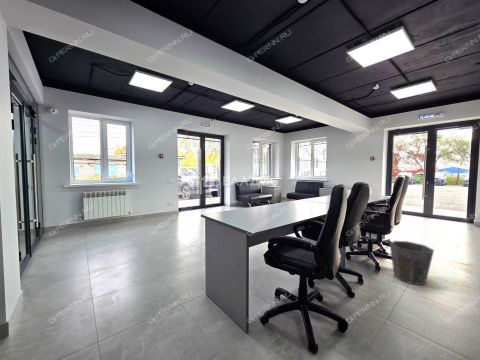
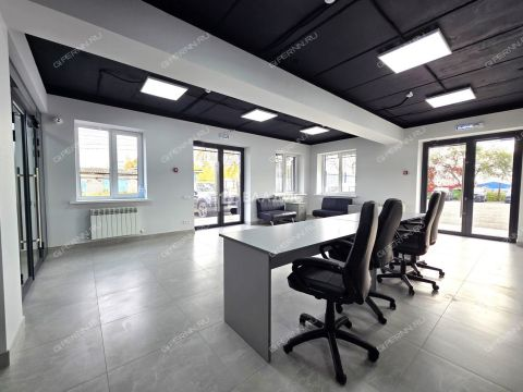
- waste bin [389,240,435,286]
